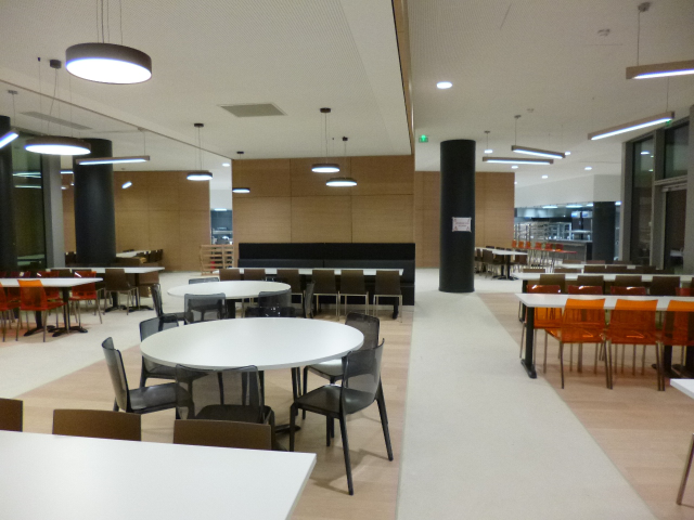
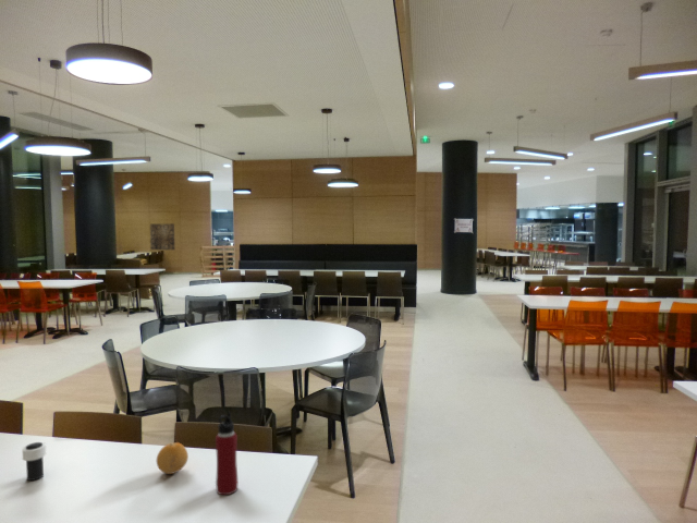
+ cup [21,441,47,482]
+ water bottle [215,411,239,496]
+ wall art [149,222,176,251]
+ fruit [156,441,189,475]
